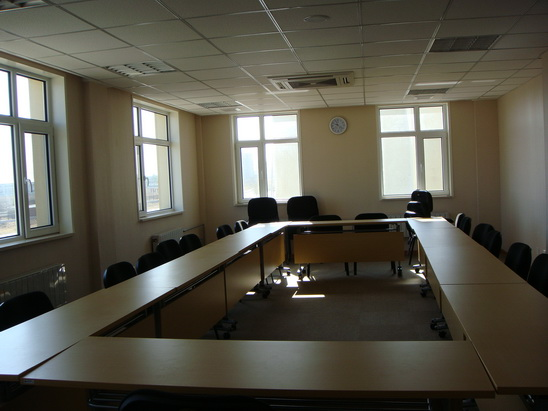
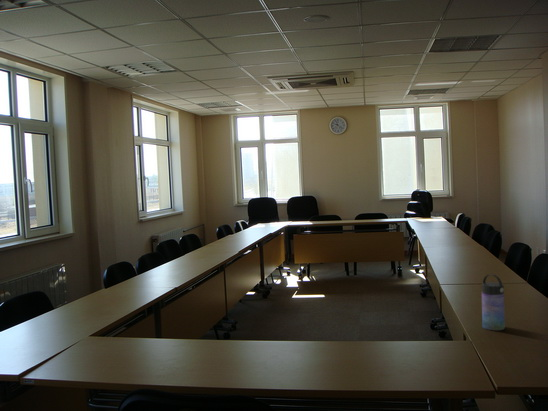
+ water bottle [481,273,506,331]
